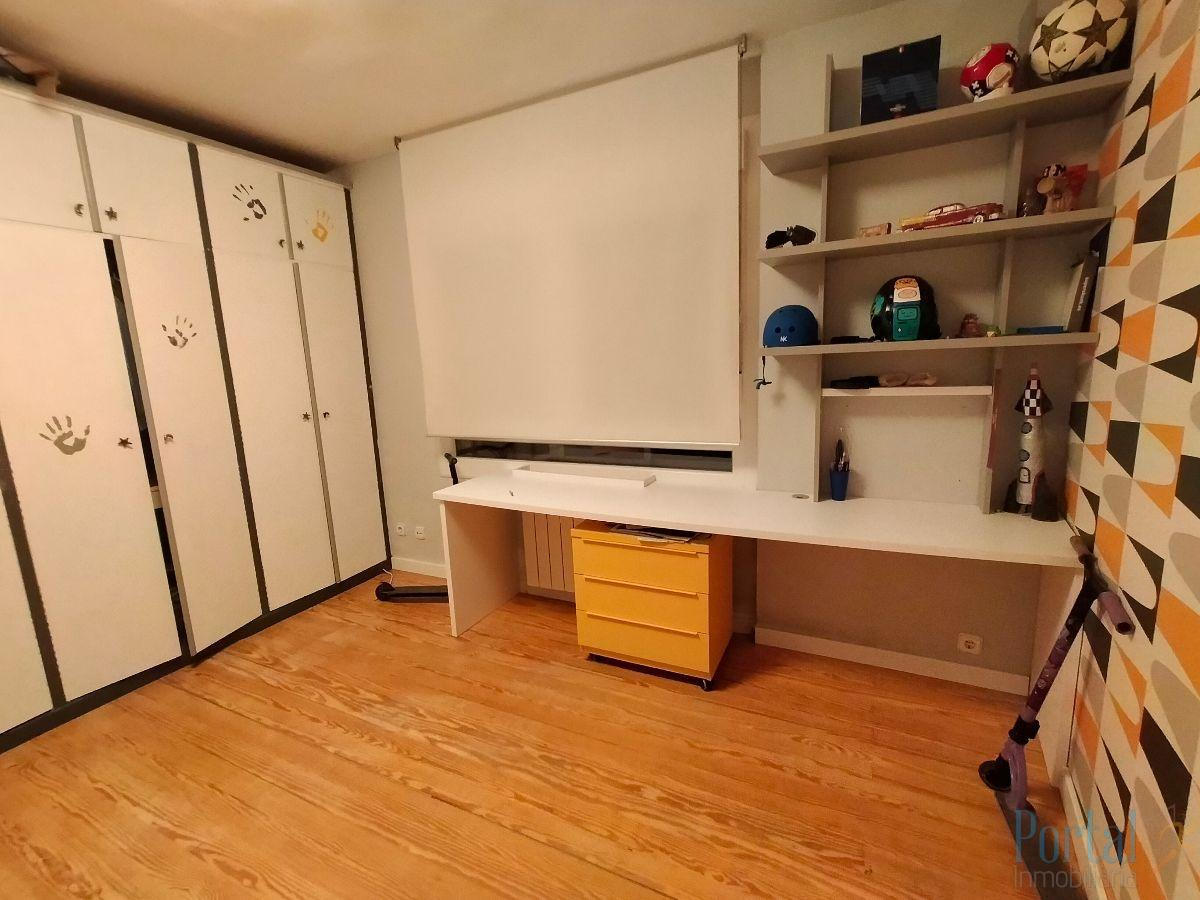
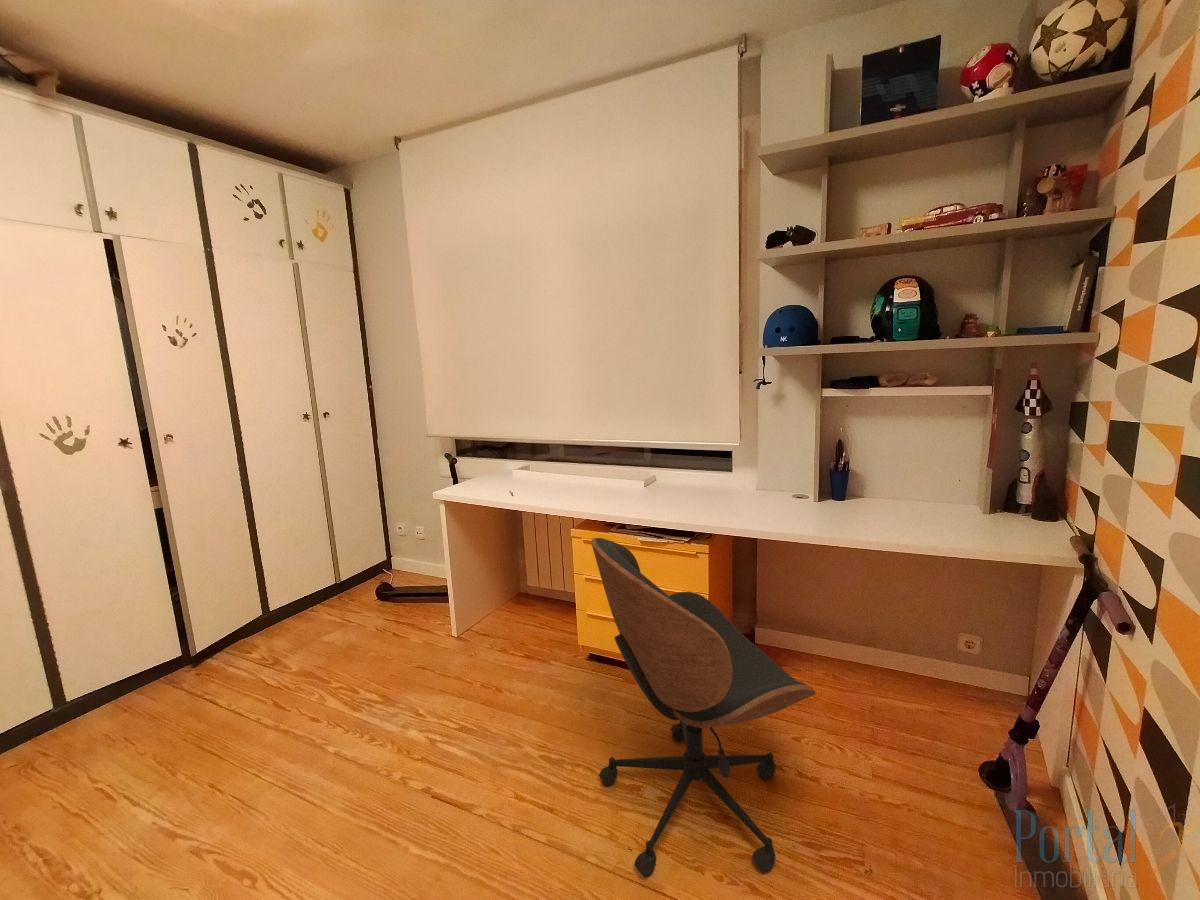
+ office chair [591,537,817,879]
